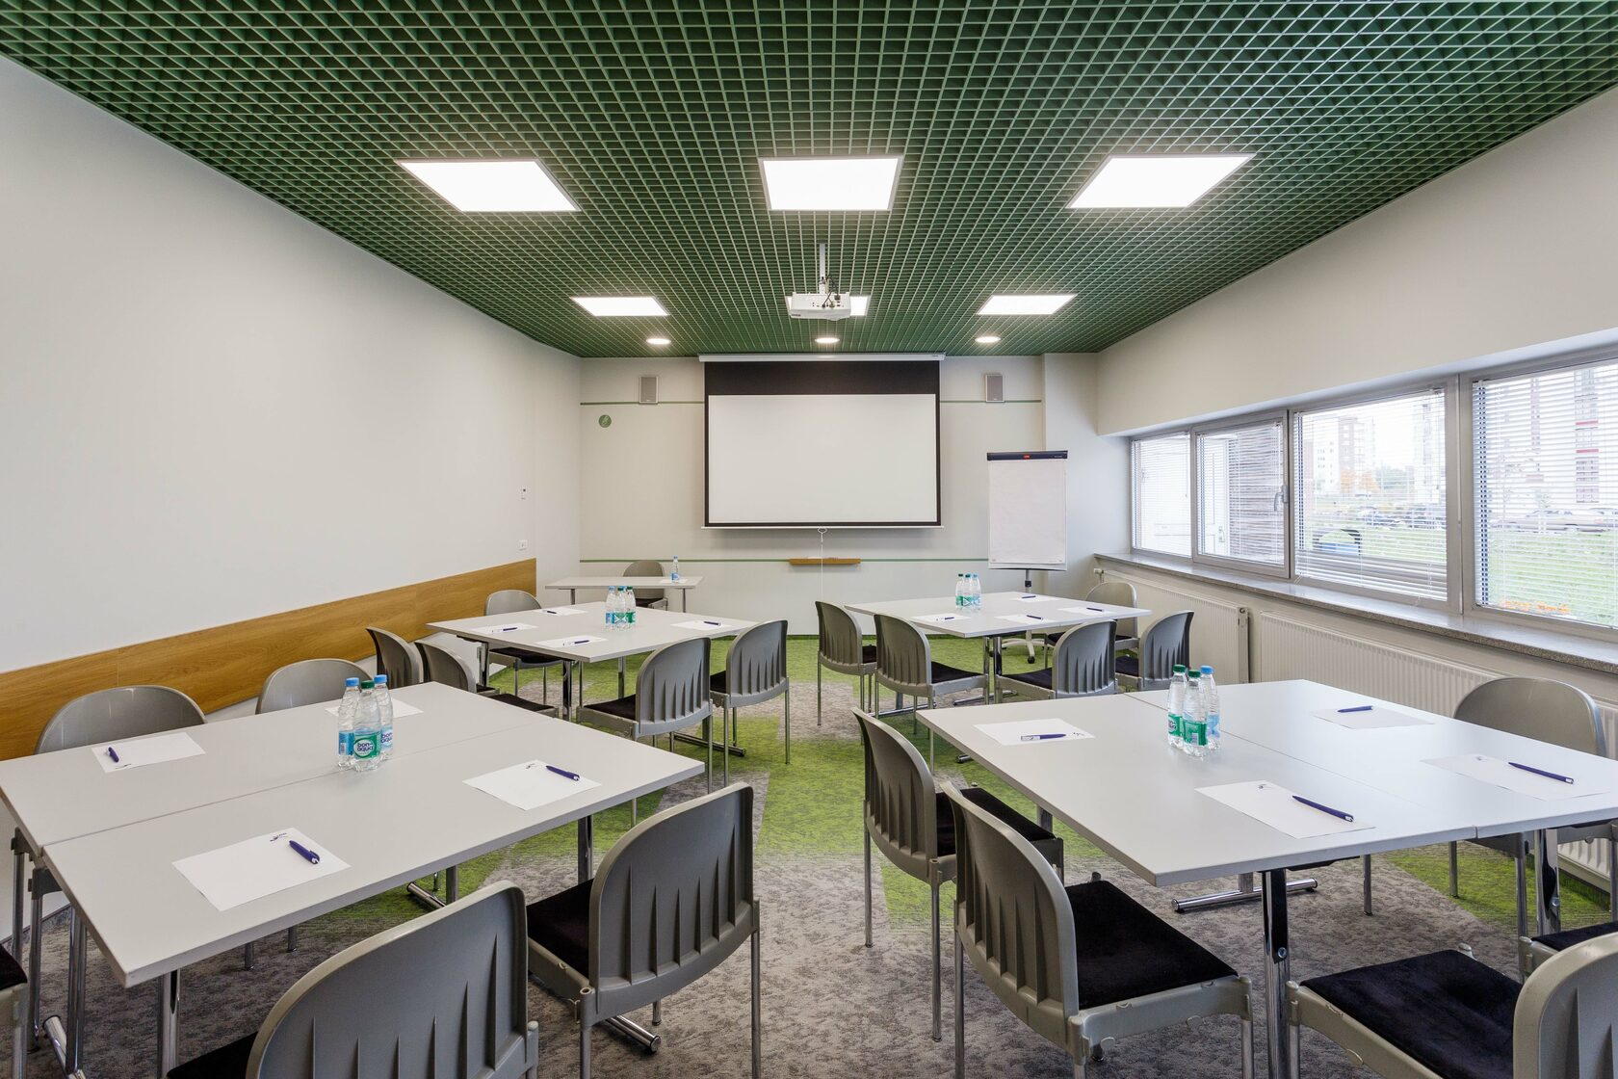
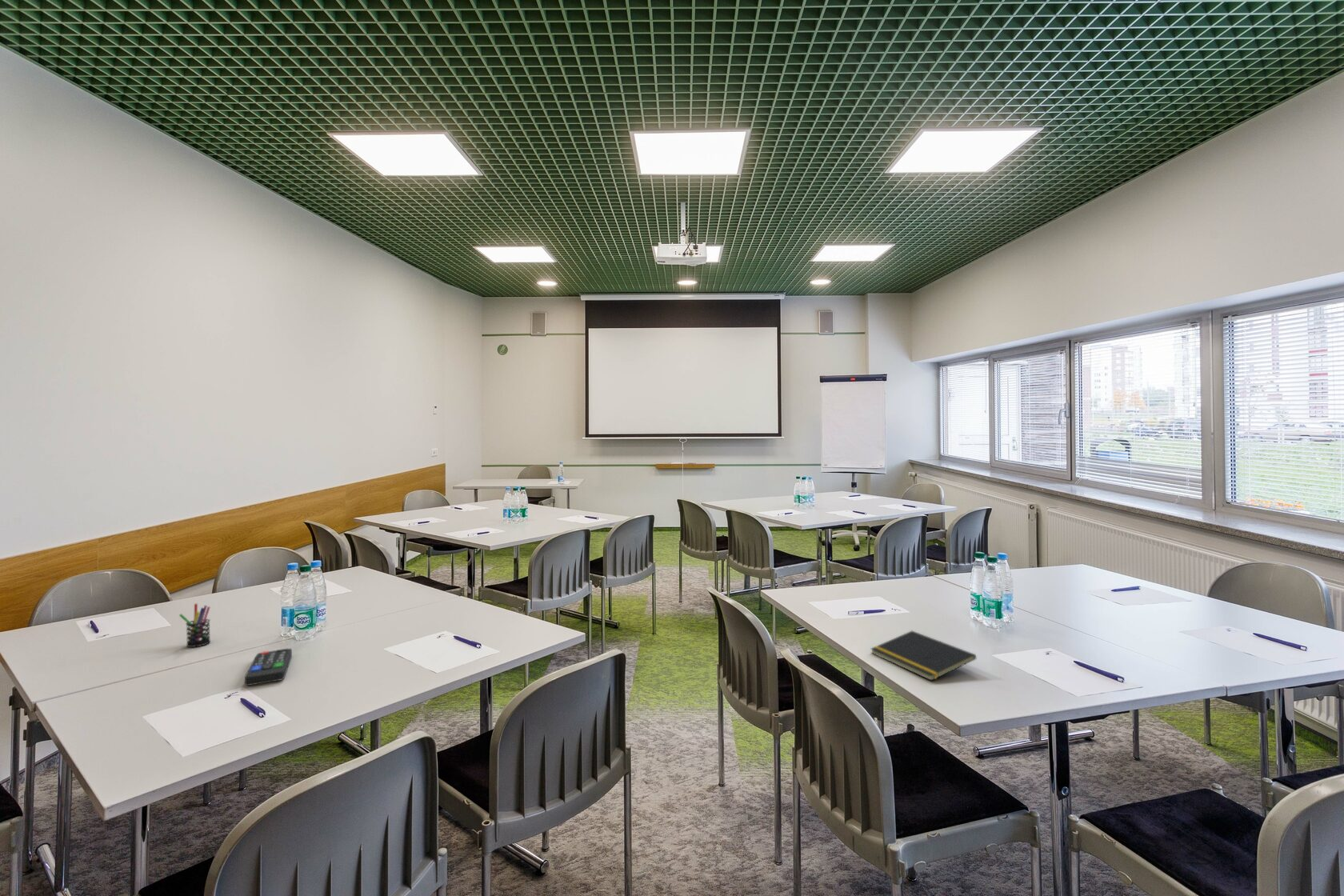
+ pen holder [178,602,211,648]
+ remote control [244,648,293,686]
+ notepad [870,630,977,682]
